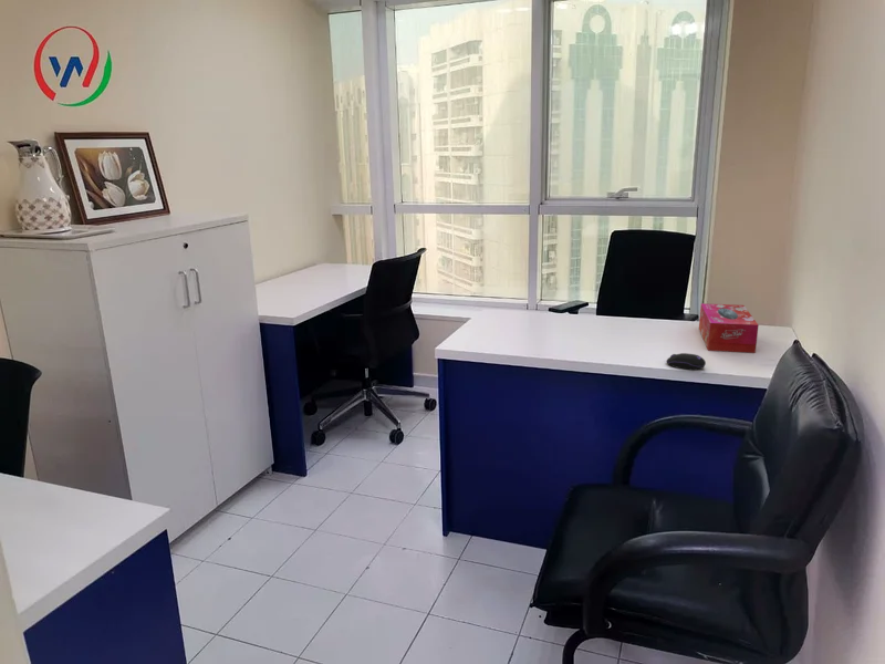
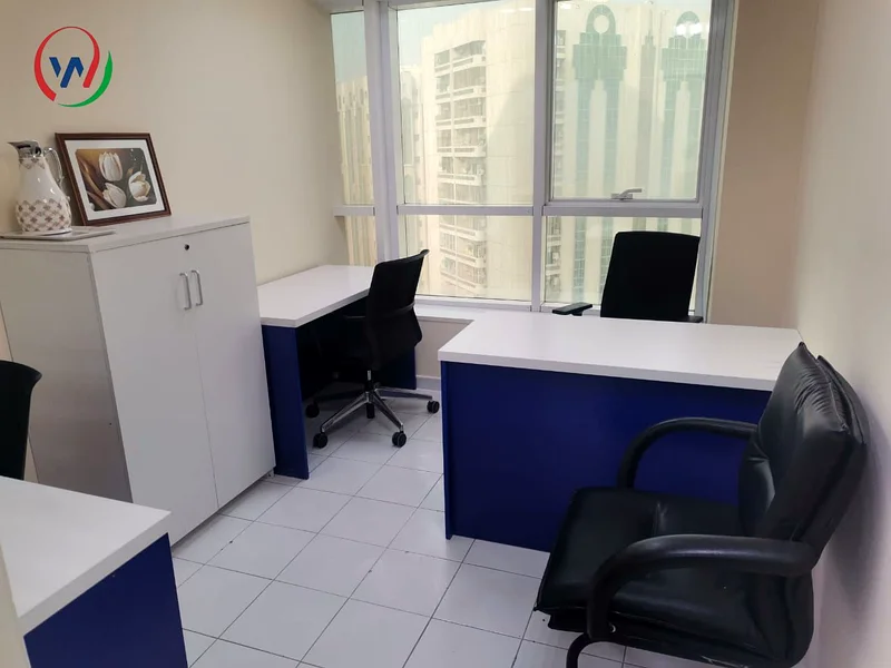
- computer mouse [665,352,707,372]
- tissue box [698,302,760,354]
